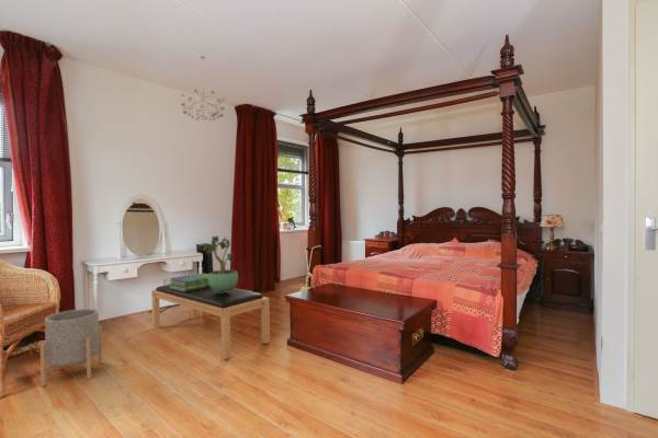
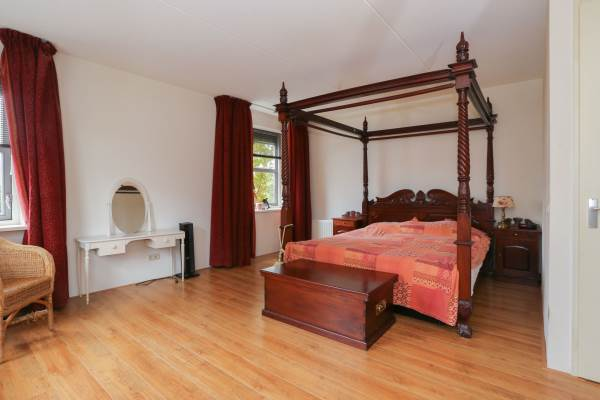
- bench [150,284,271,360]
- chandelier [180,56,226,122]
- potted plant [202,235,239,293]
- stack of books [168,272,211,291]
- planter [39,308,103,388]
